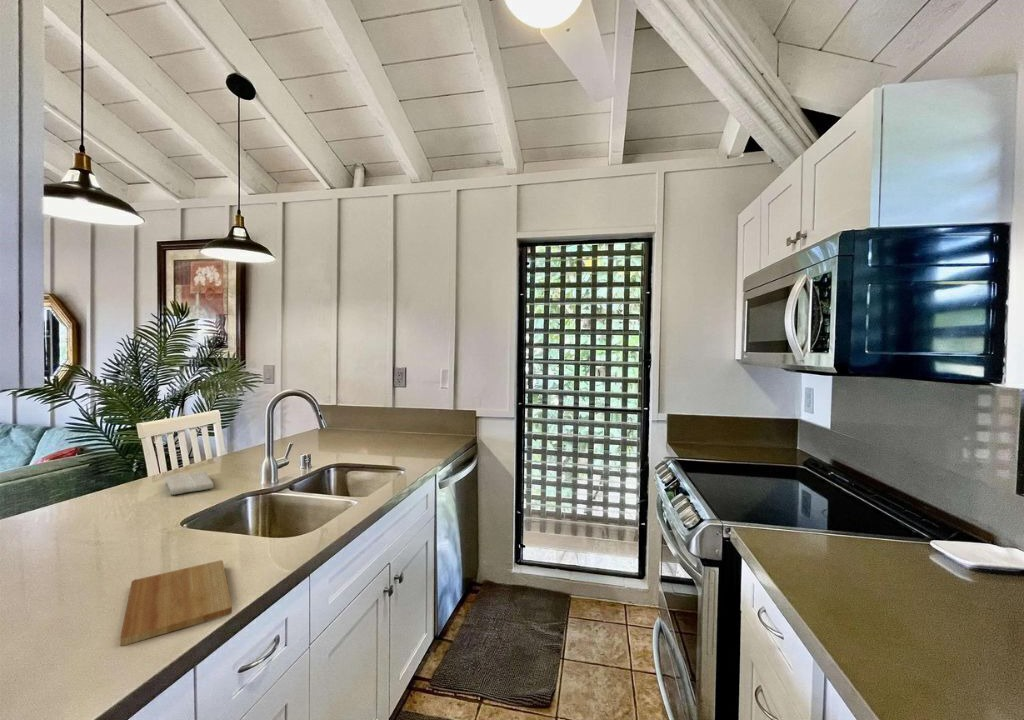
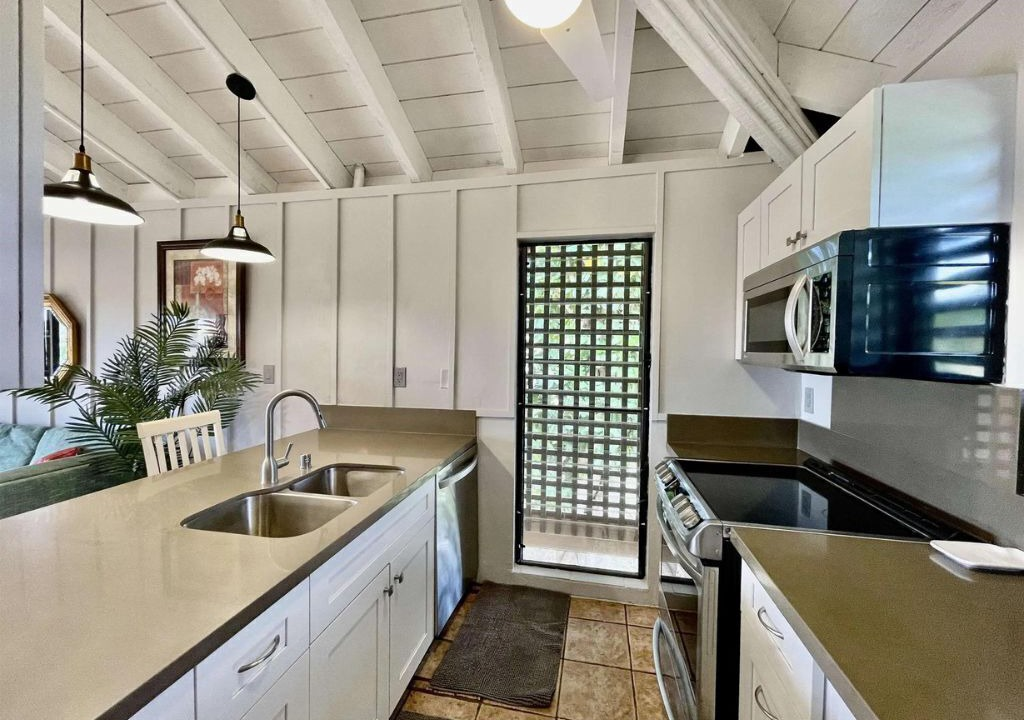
- cutting board [119,559,233,647]
- washcloth [164,470,215,496]
